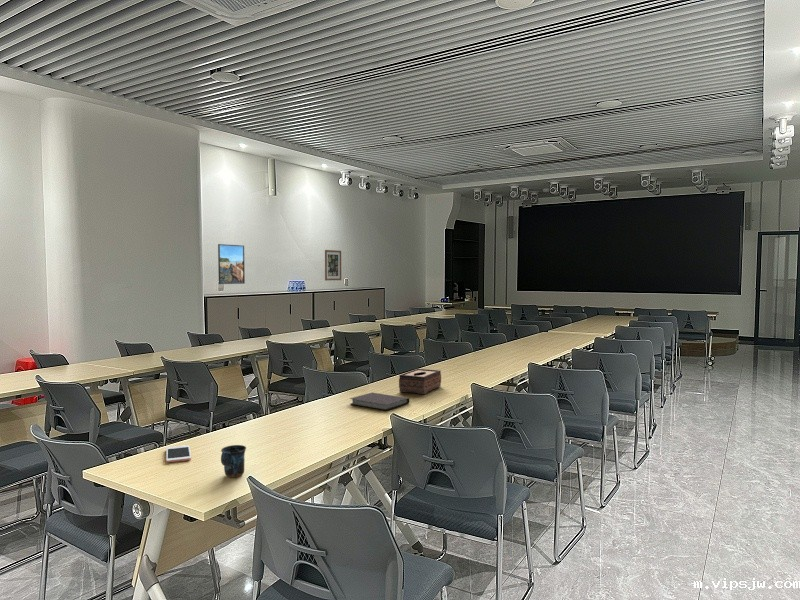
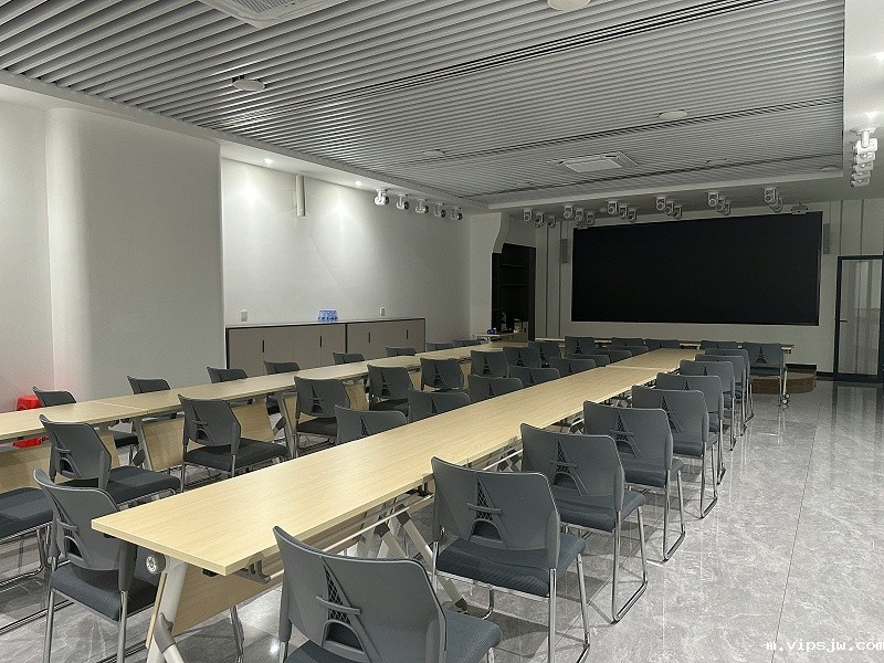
- tissue box [398,368,442,395]
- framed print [217,243,246,285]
- notebook [349,392,410,411]
- wall art [324,249,342,281]
- mug [220,444,247,478]
- cell phone [165,444,192,464]
